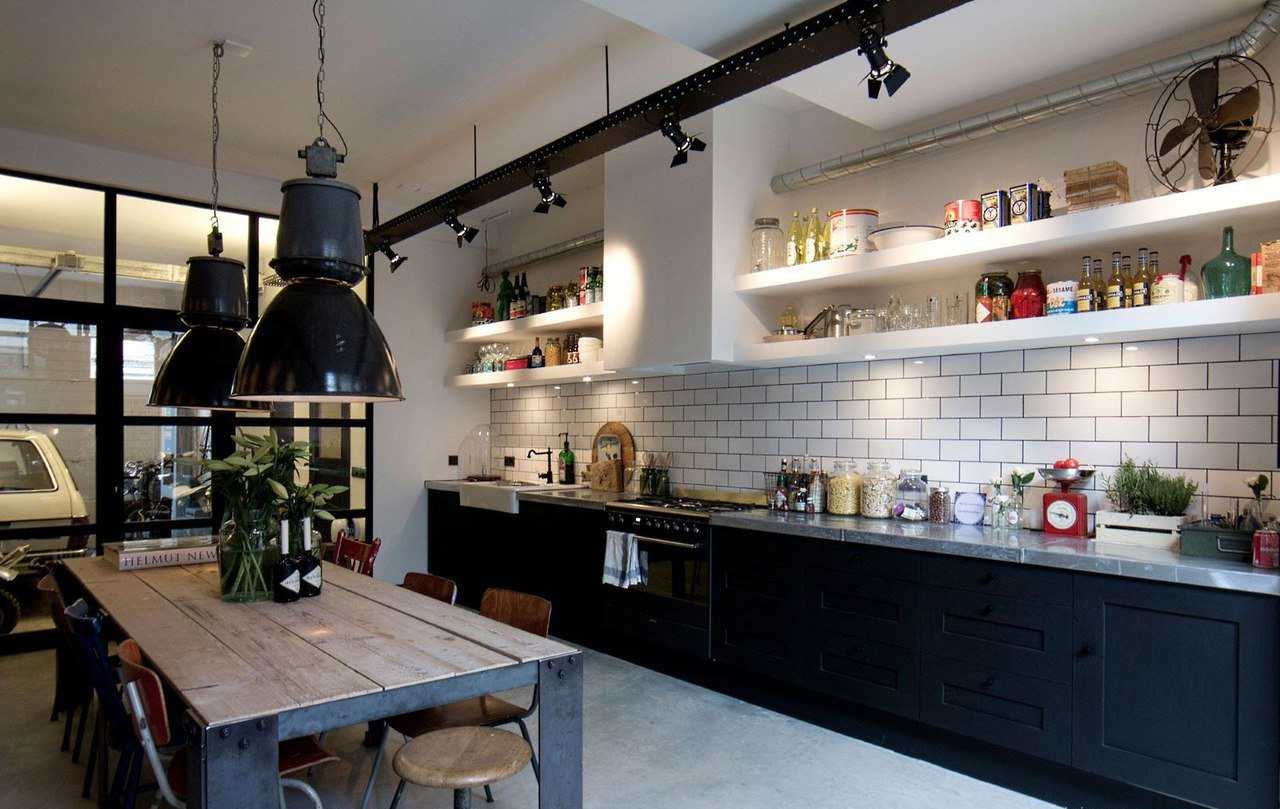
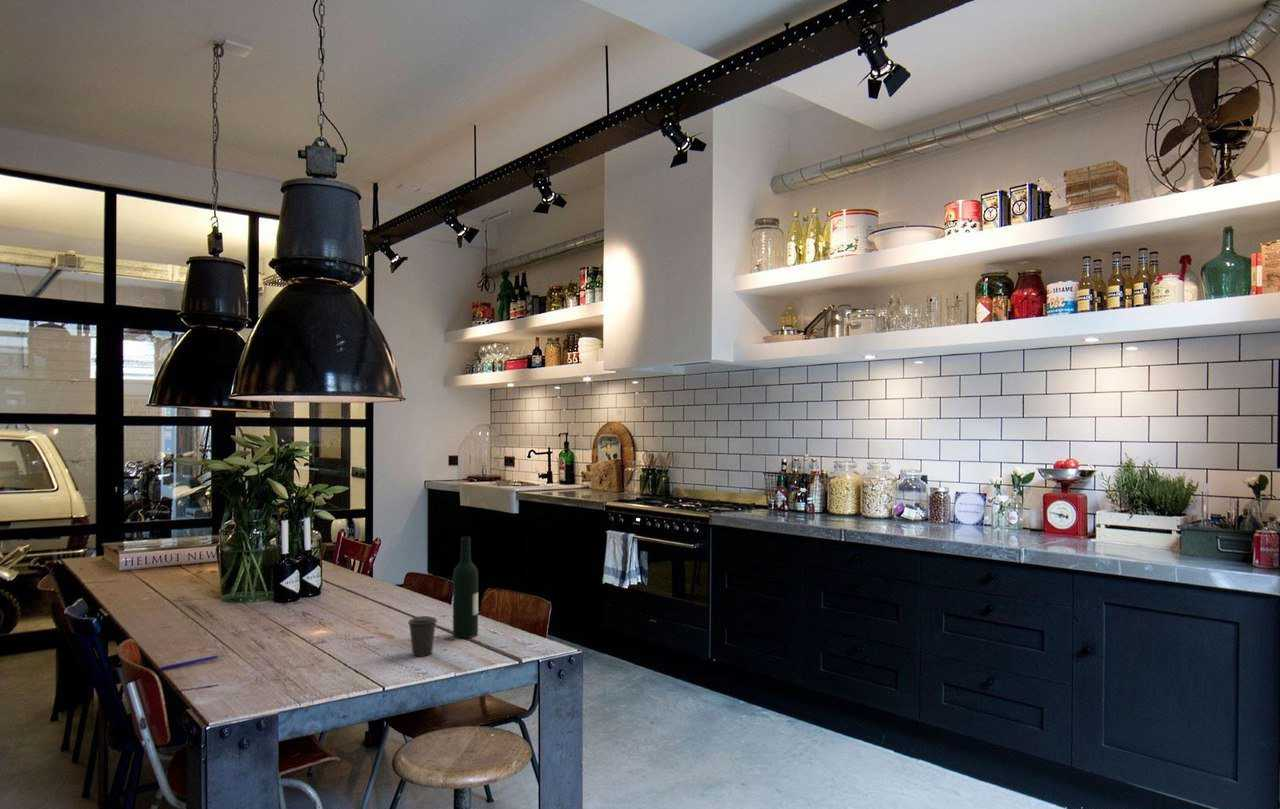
+ coffee cup [407,615,438,657]
+ wine bottle [452,536,479,639]
+ pen [159,653,224,671]
